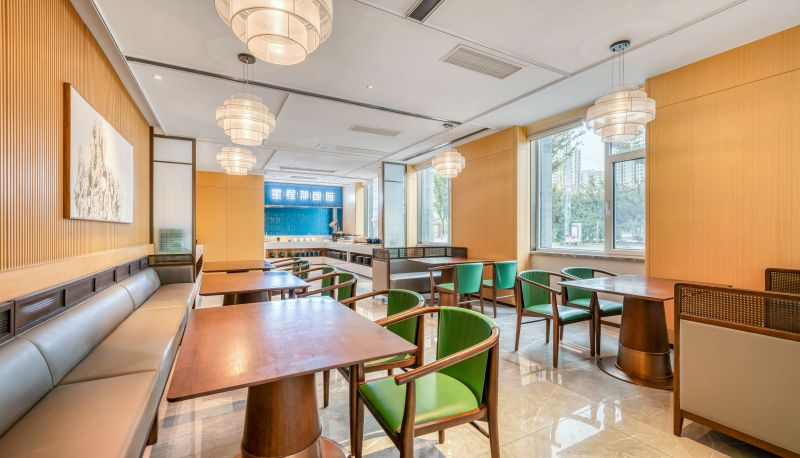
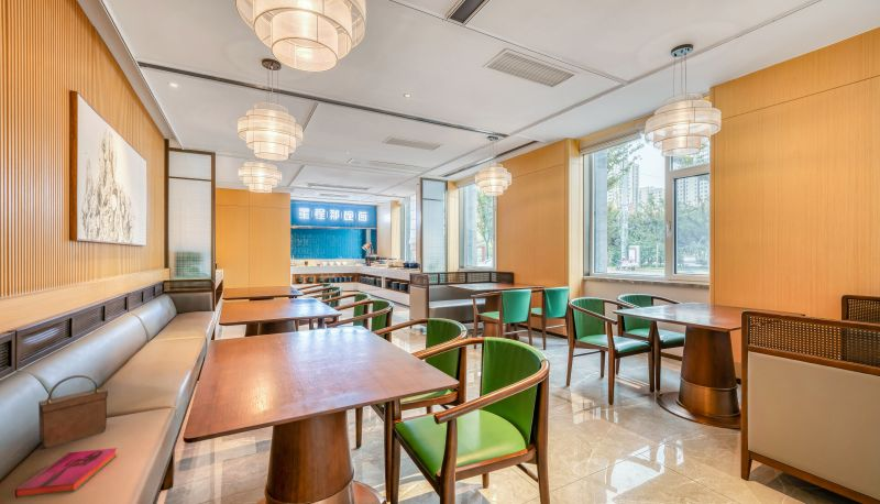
+ handbag [37,374,109,450]
+ hardback book [14,447,119,498]
